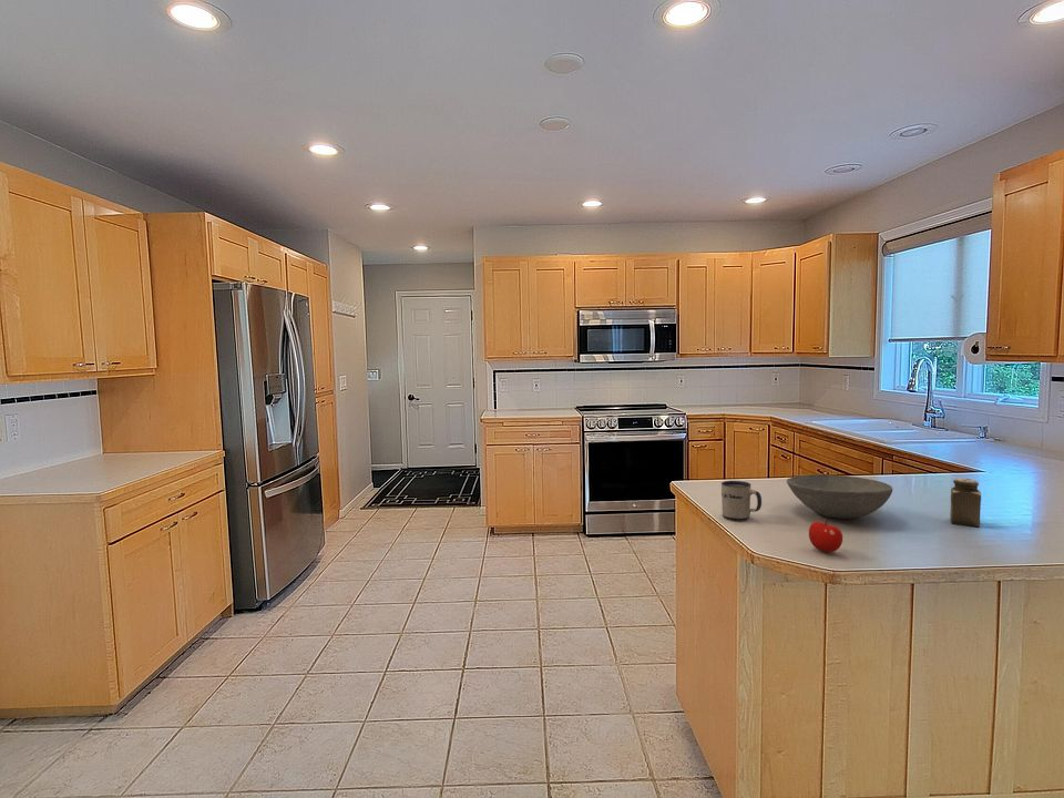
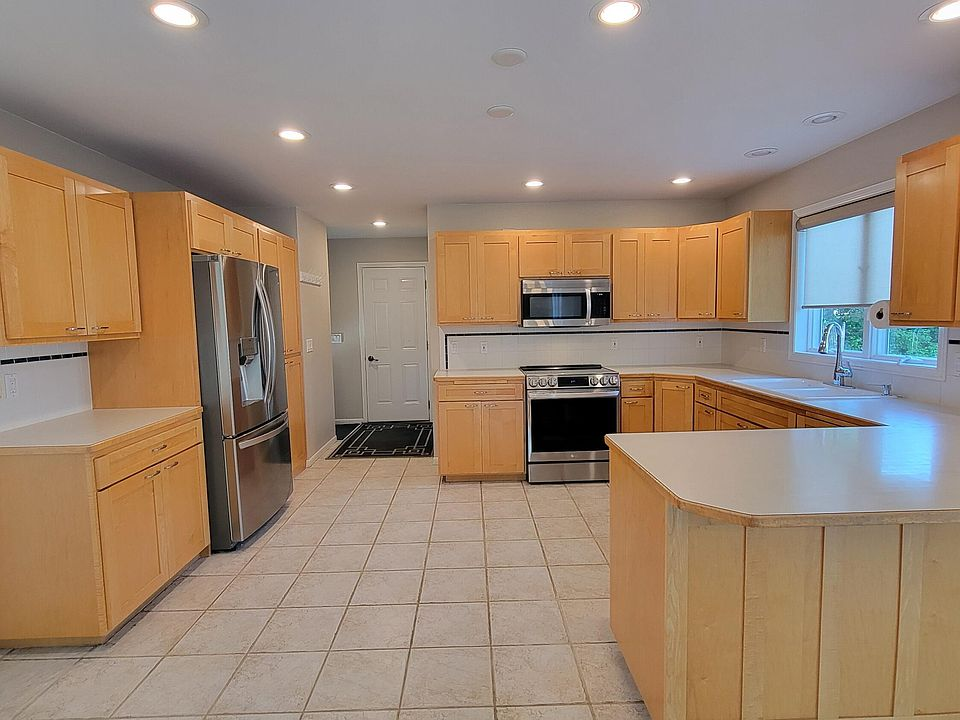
- mug [720,480,763,522]
- apple [808,519,843,553]
- salt shaker [949,478,982,528]
- bowl [786,473,893,520]
